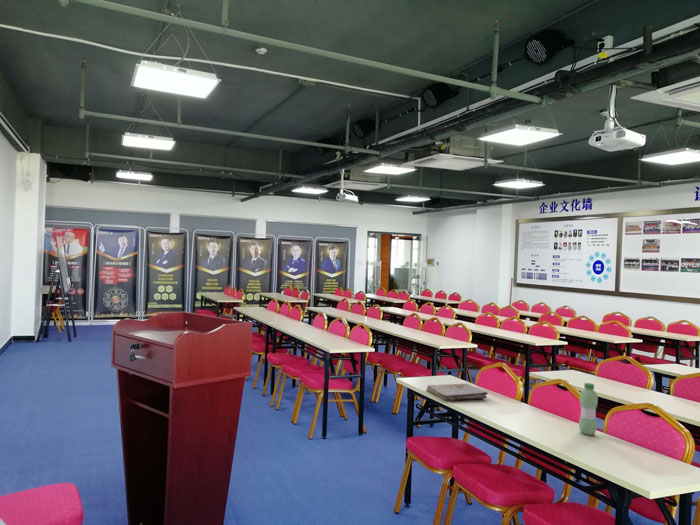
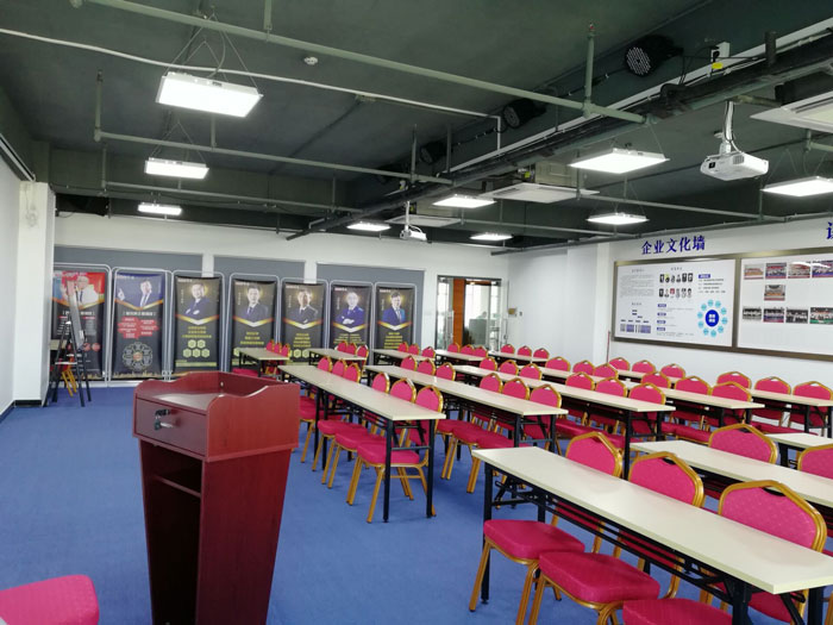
- water bottle [578,382,599,436]
- book [425,382,489,402]
